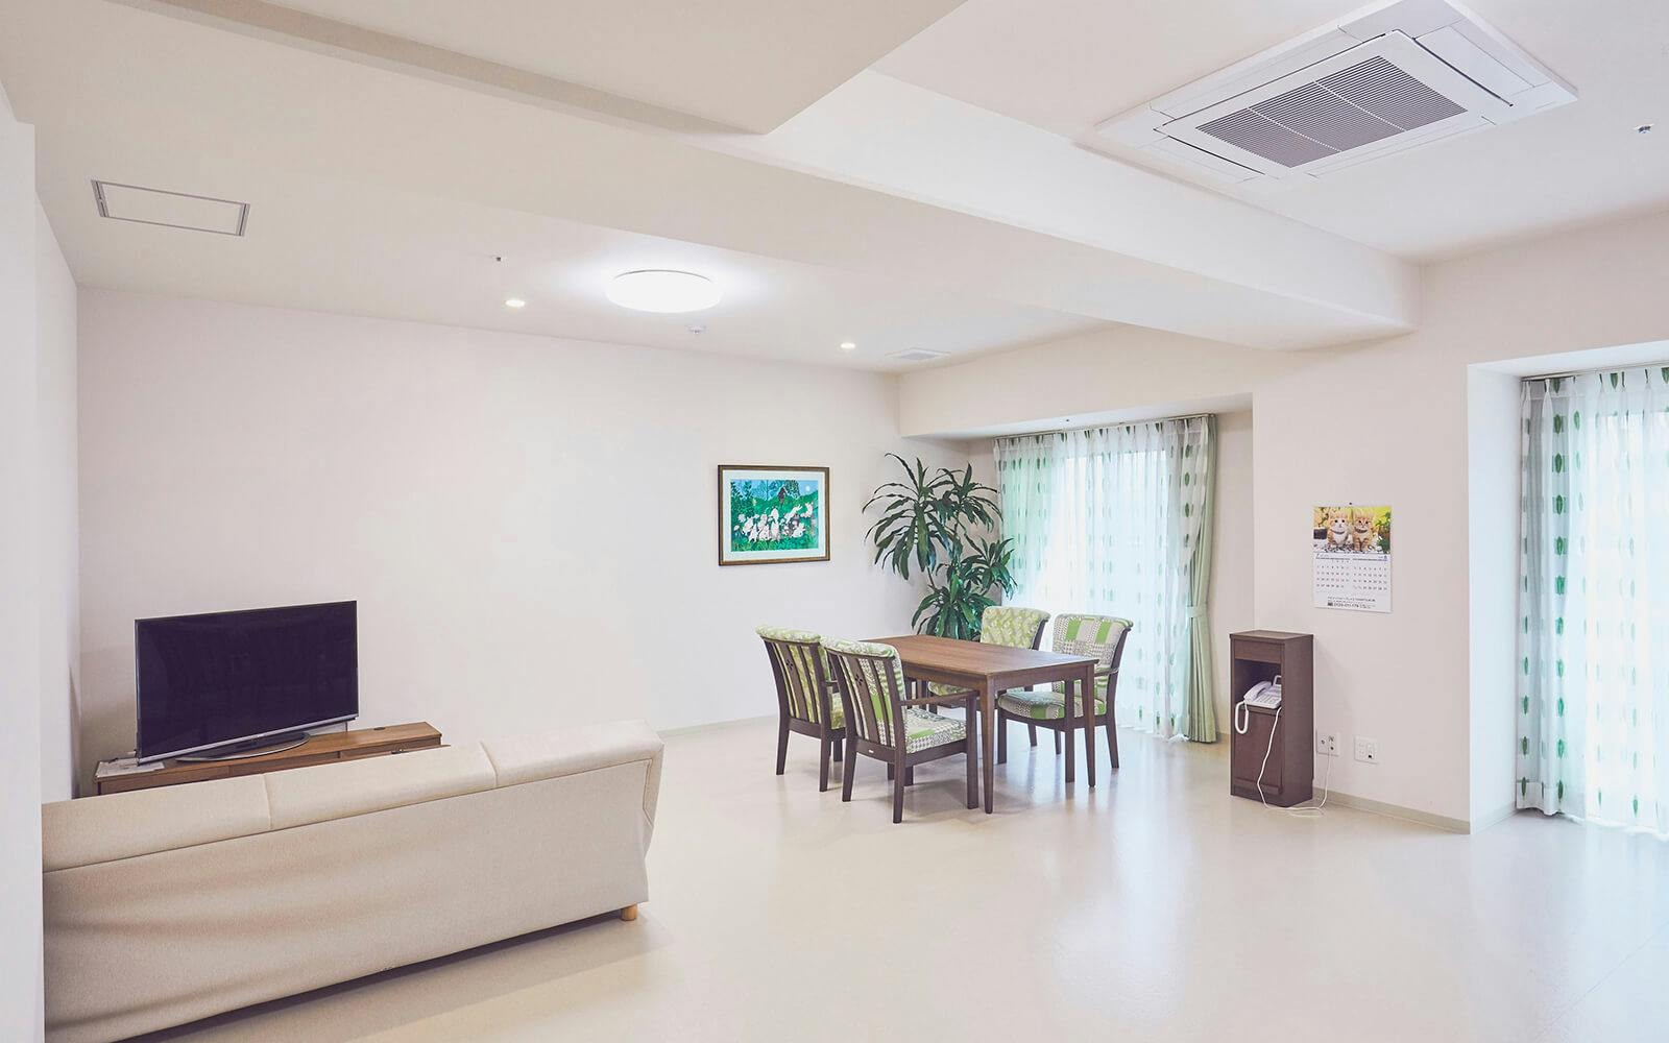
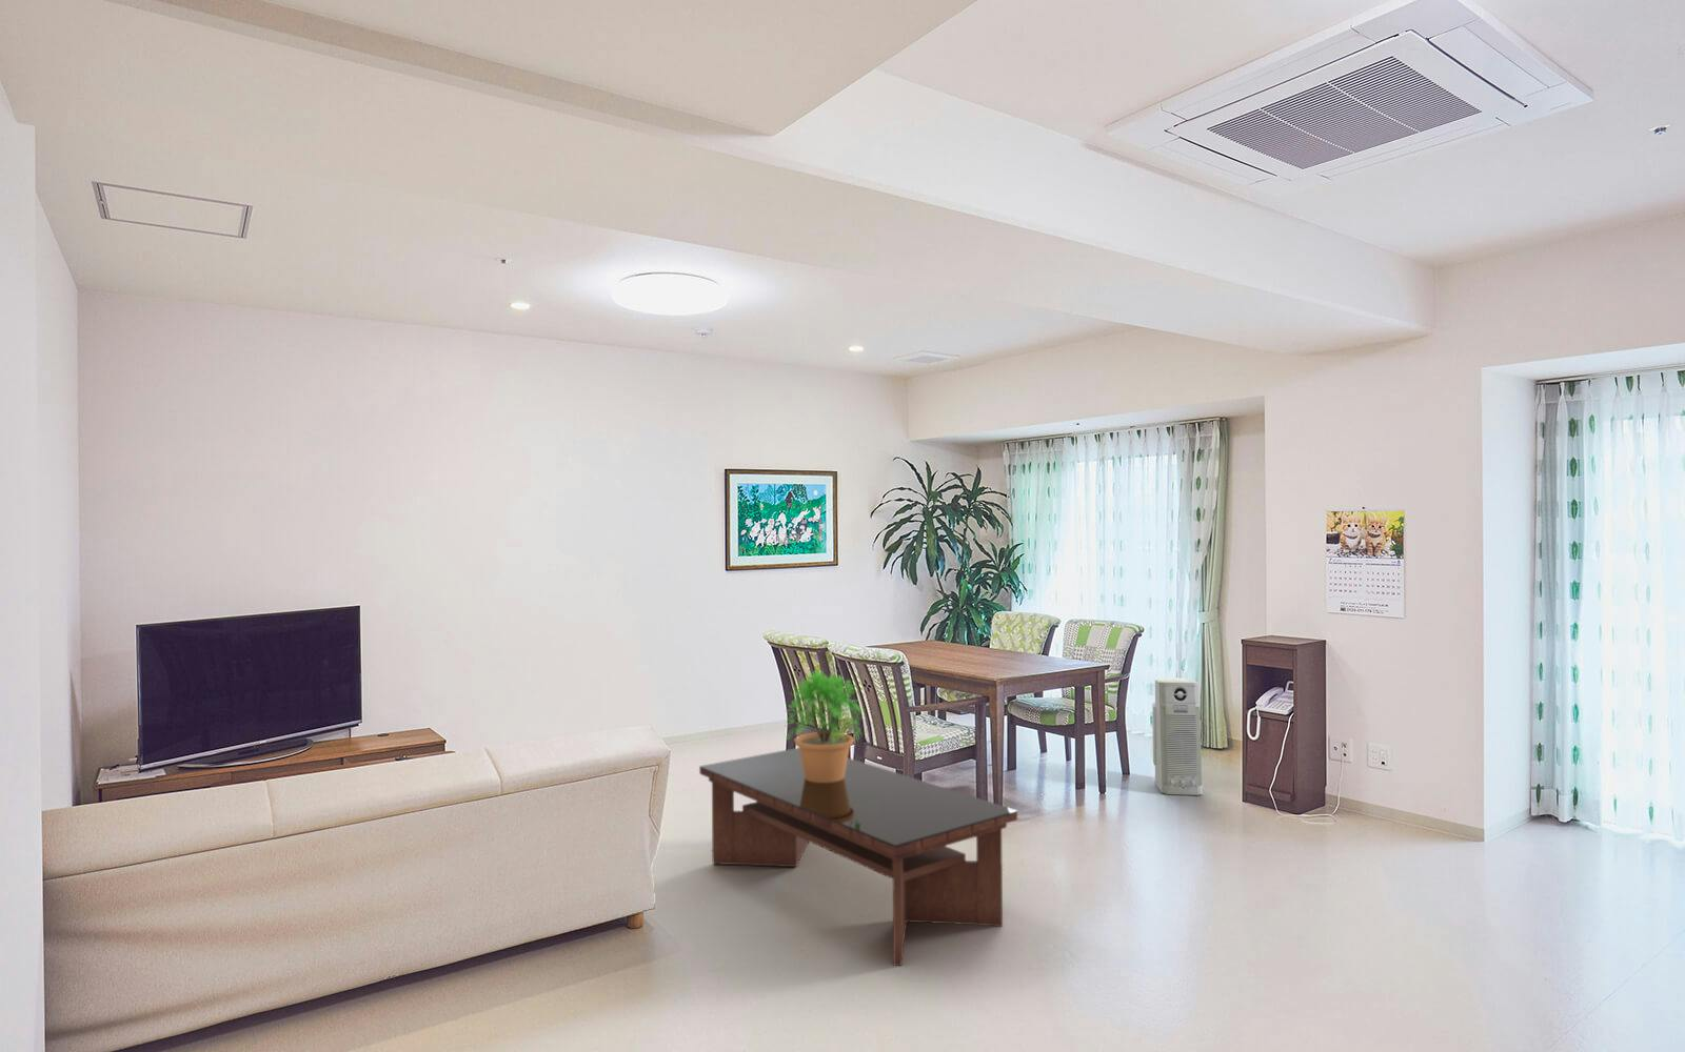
+ potted plant [782,668,865,783]
+ coffee table [699,747,1018,967]
+ air purifier [1151,676,1203,796]
